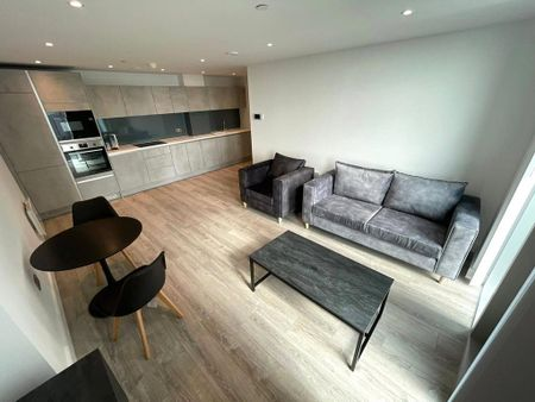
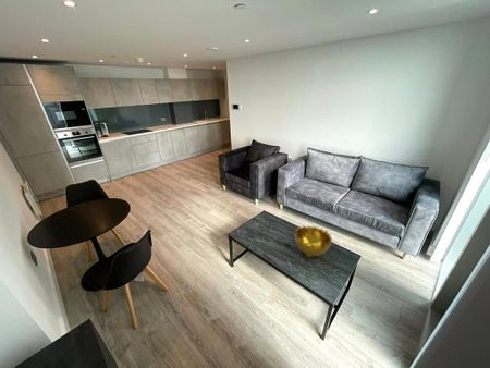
+ decorative bowl [294,224,333,258]
